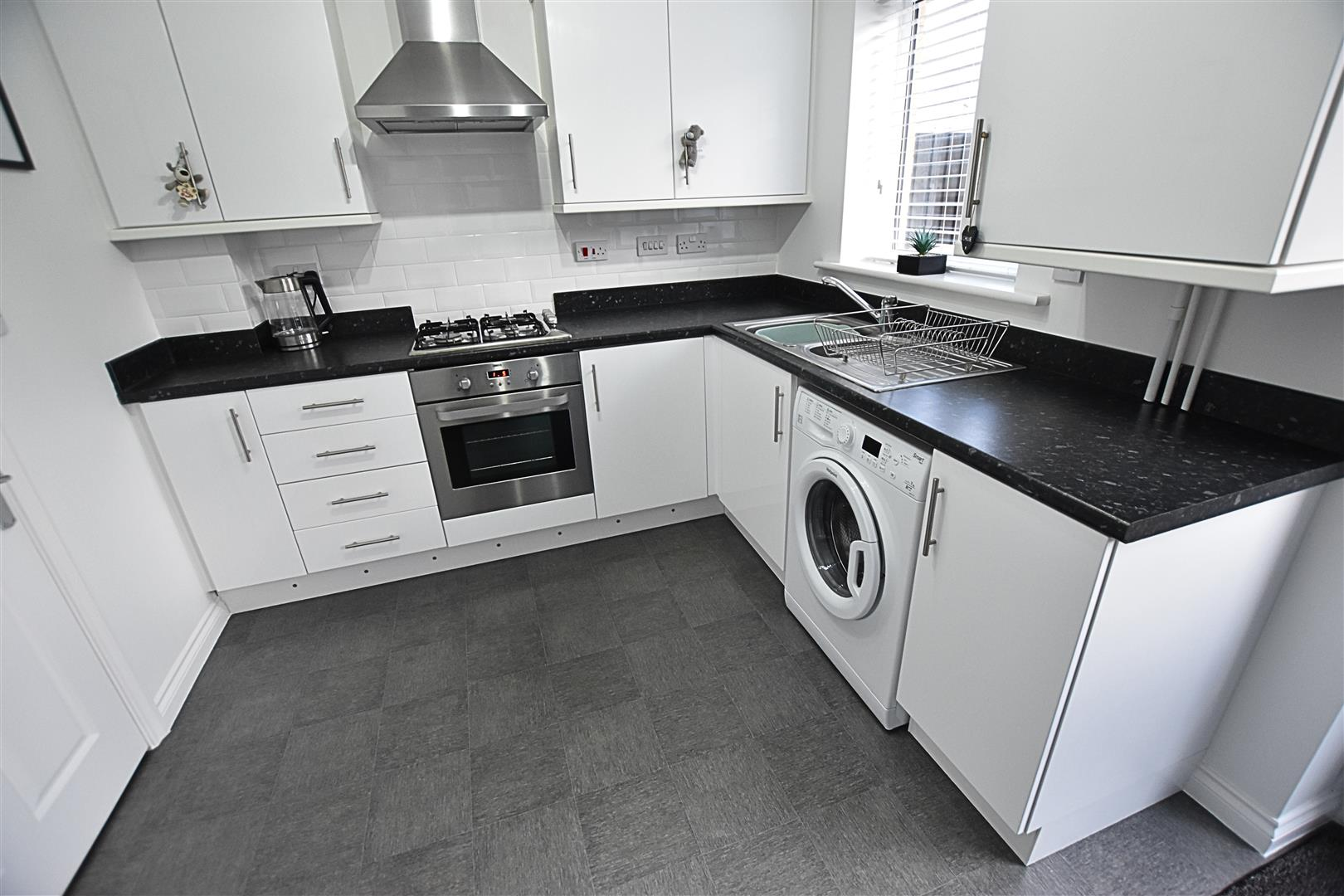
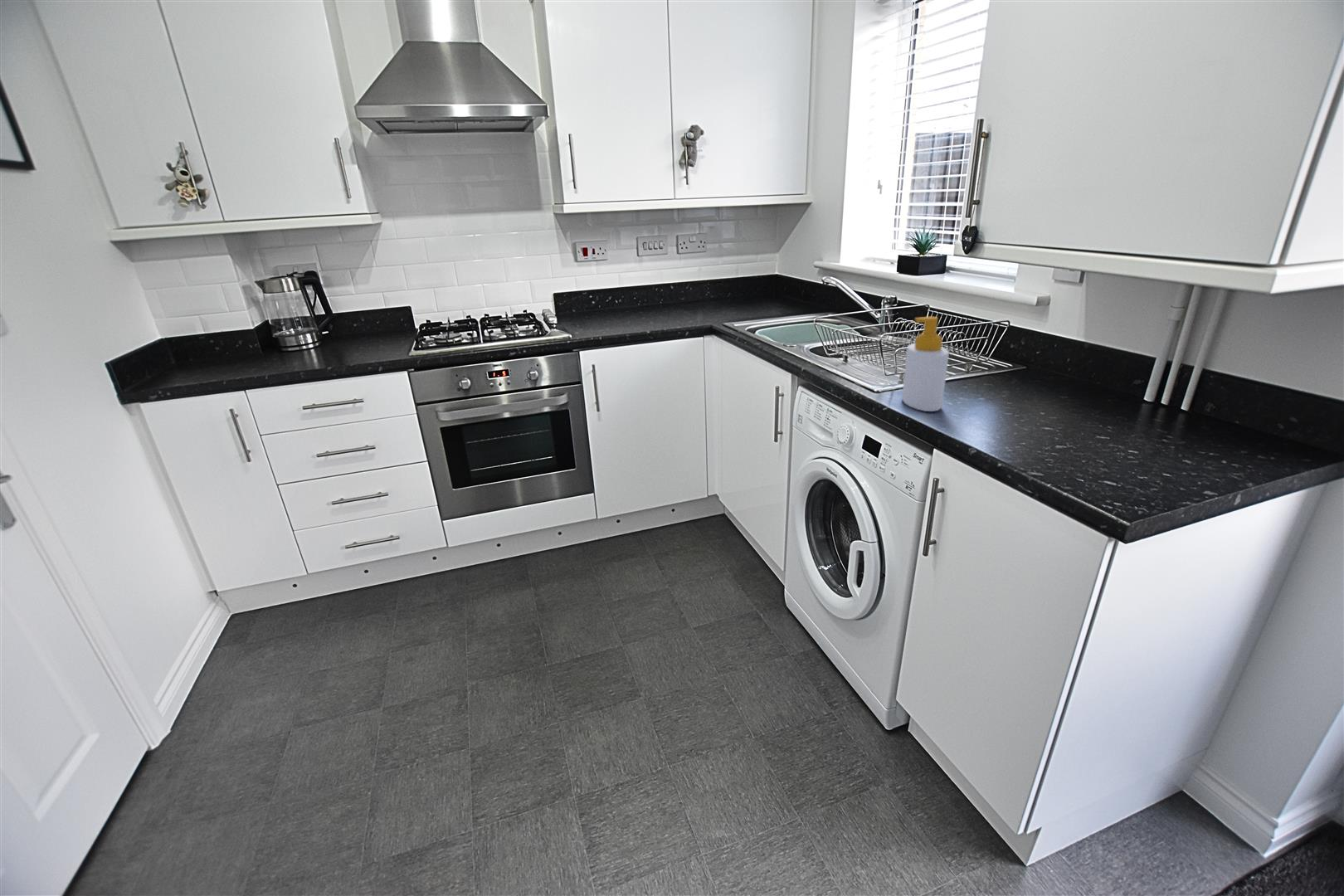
+ soap bottle [901,316,950,412]
